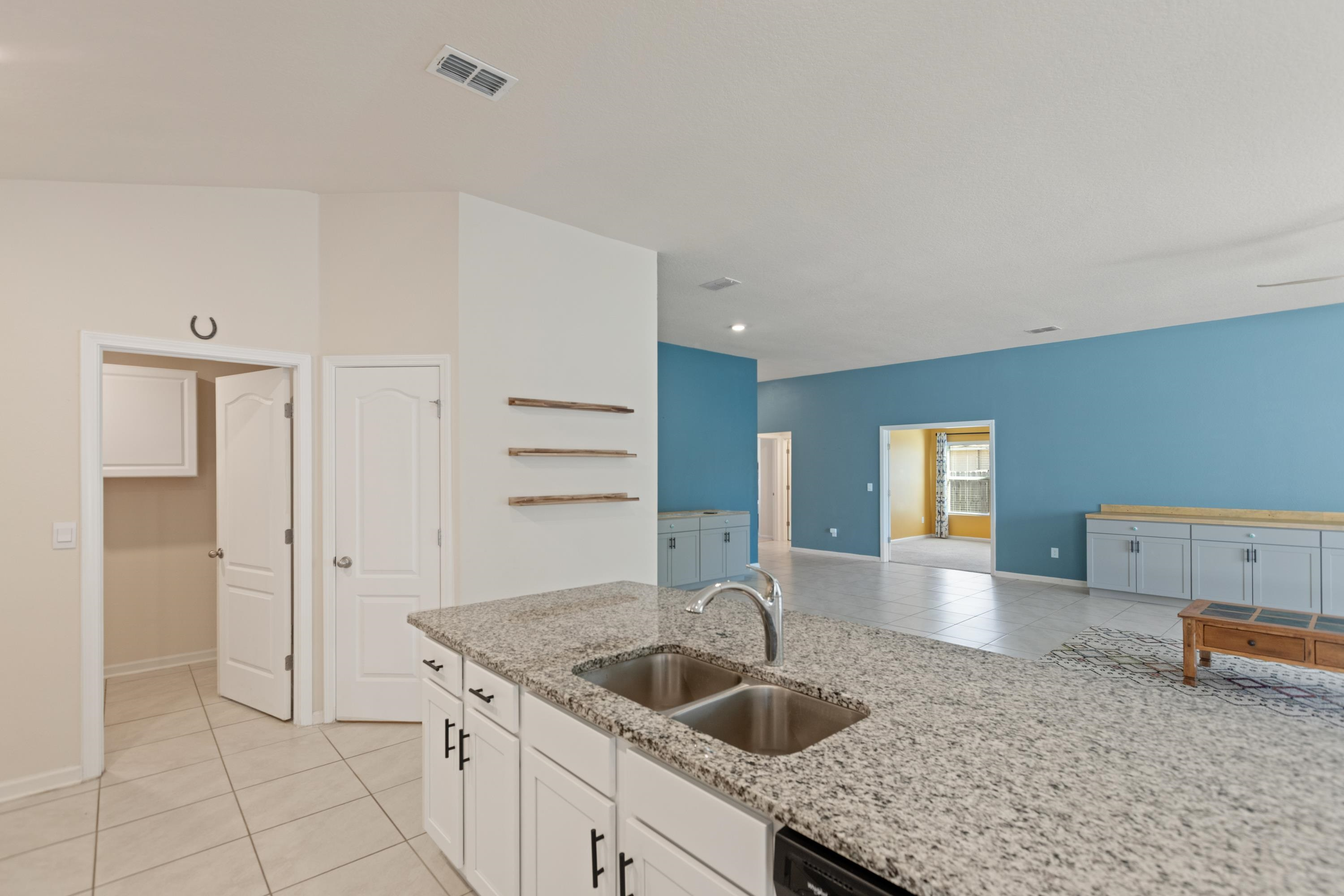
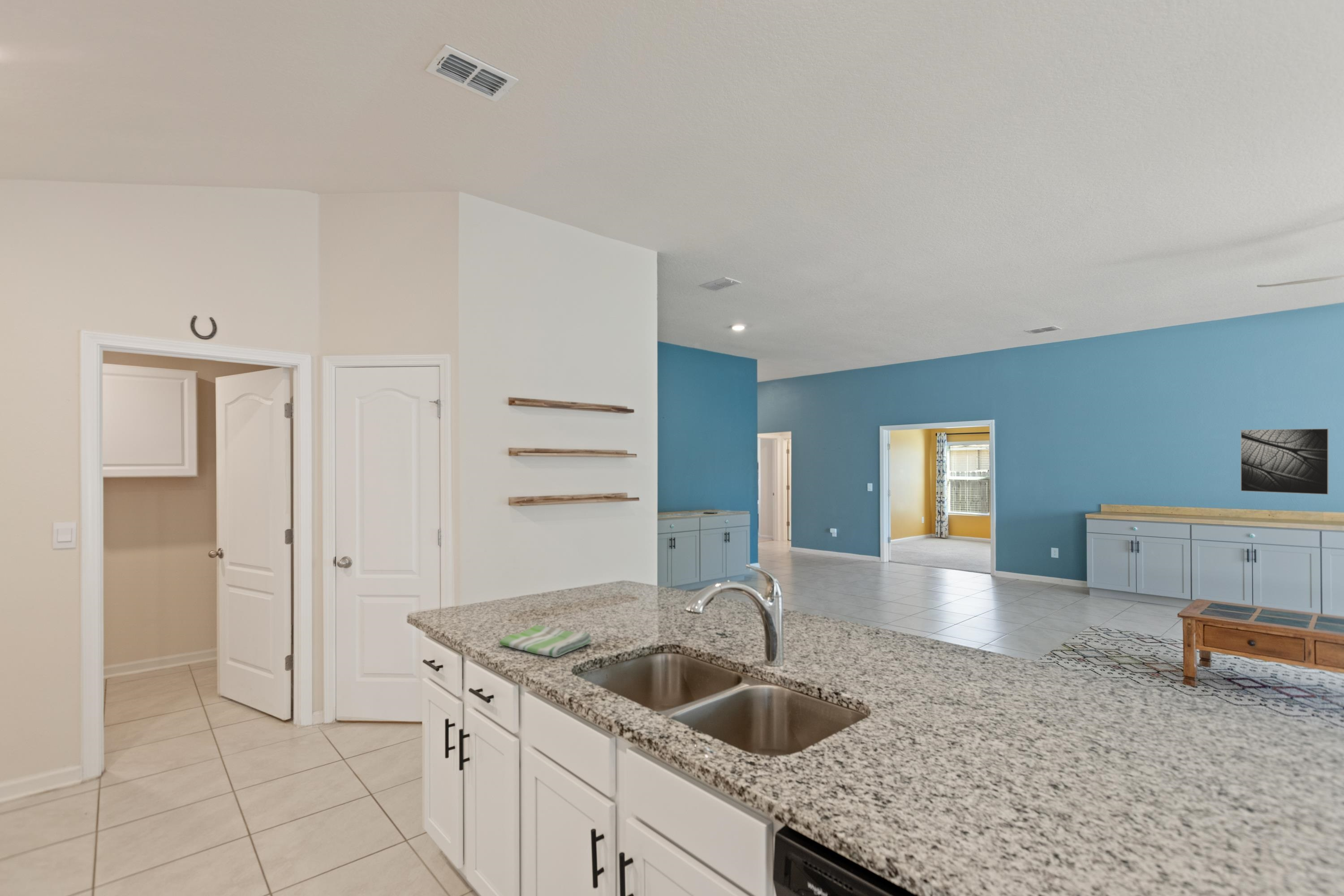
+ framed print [1240,428,1329,495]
+ dish towel [499,625,592,658]
